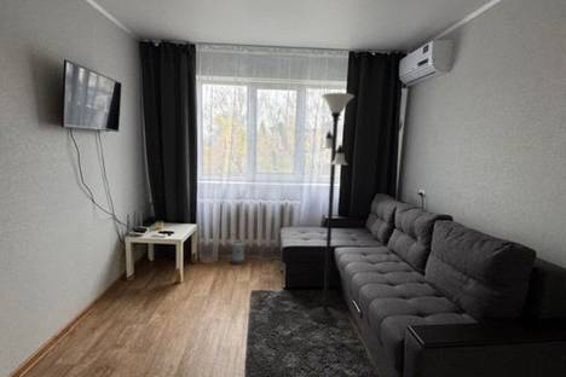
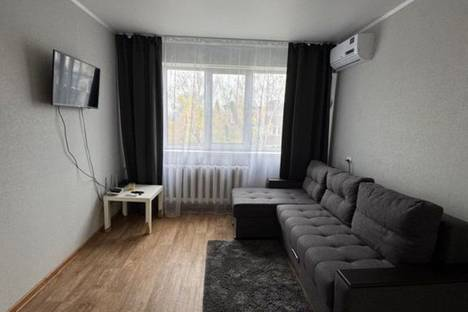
- floor lamp [308,92,356,325]
- watering can [224,233,253,266]
